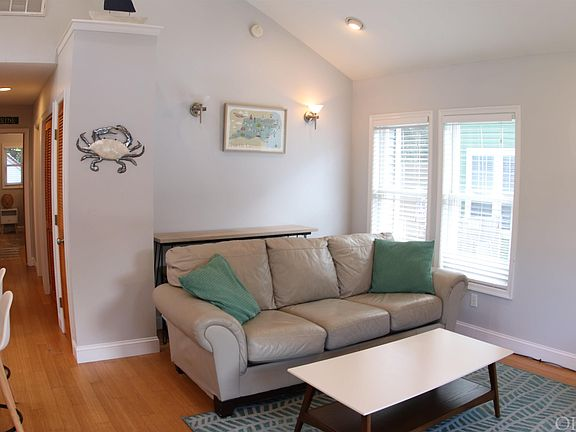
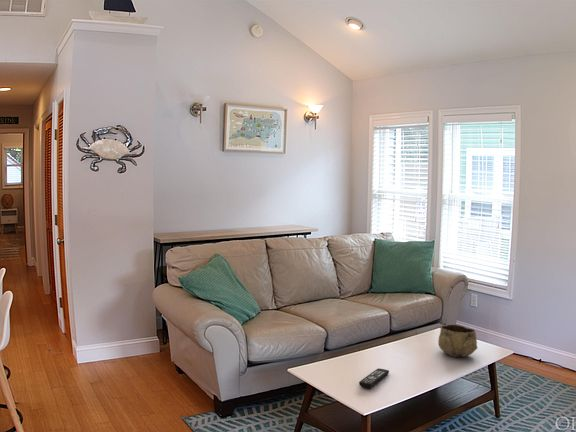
+ decorative bowl [437,324,478,358]
+ remote control [358,367,390,389]
